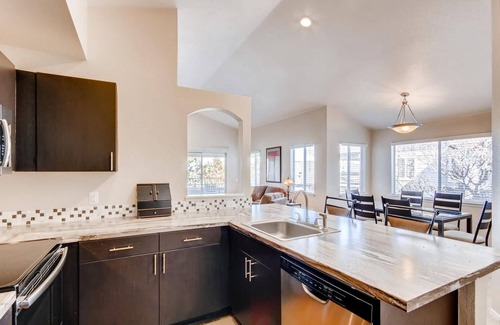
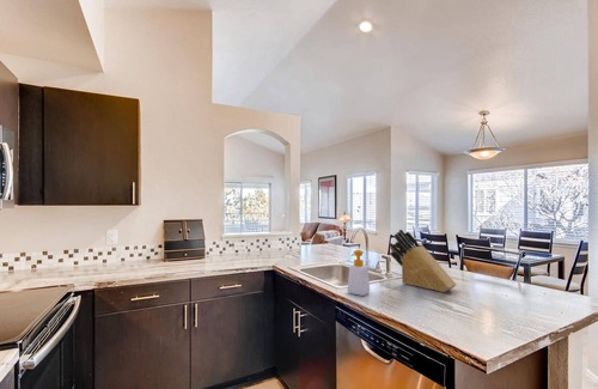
+ soap bottle [347,249,371,297]
+ knife block [388,229,457,293]
